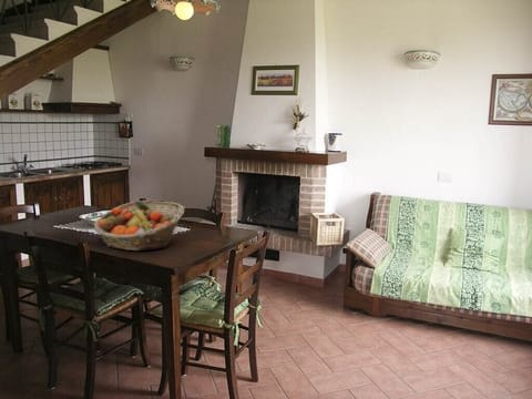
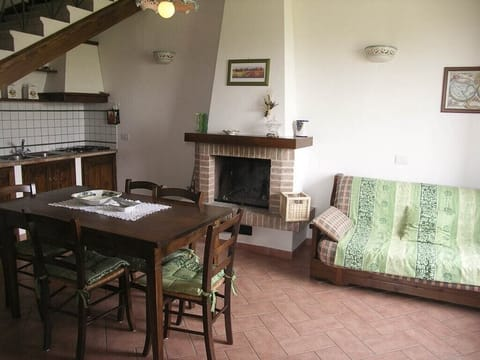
- fruit basket [93,200,185,252]
